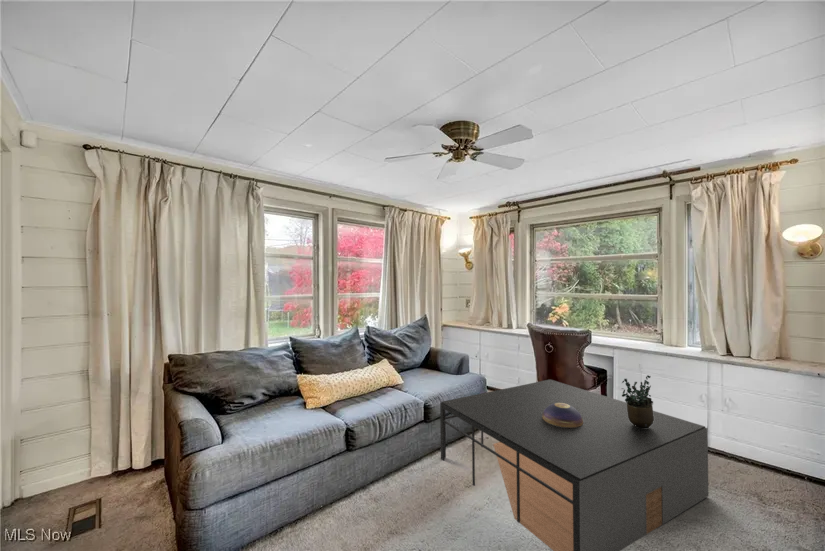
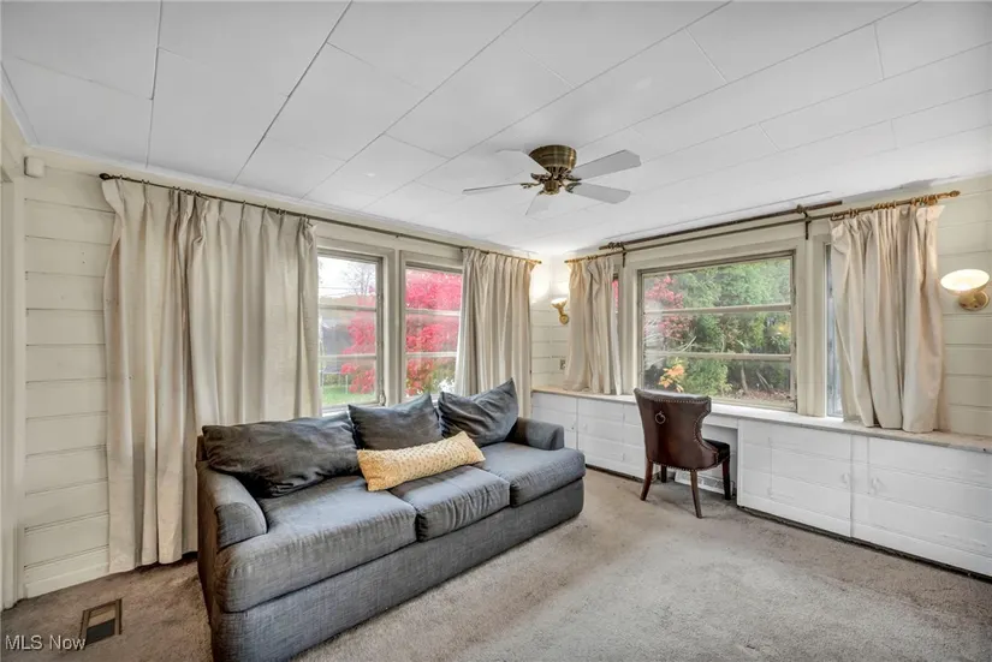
- decorative bowl [542,403,583,427]
- potted plant [621,374,654,428]
- coffee table [439,379,710,551]
